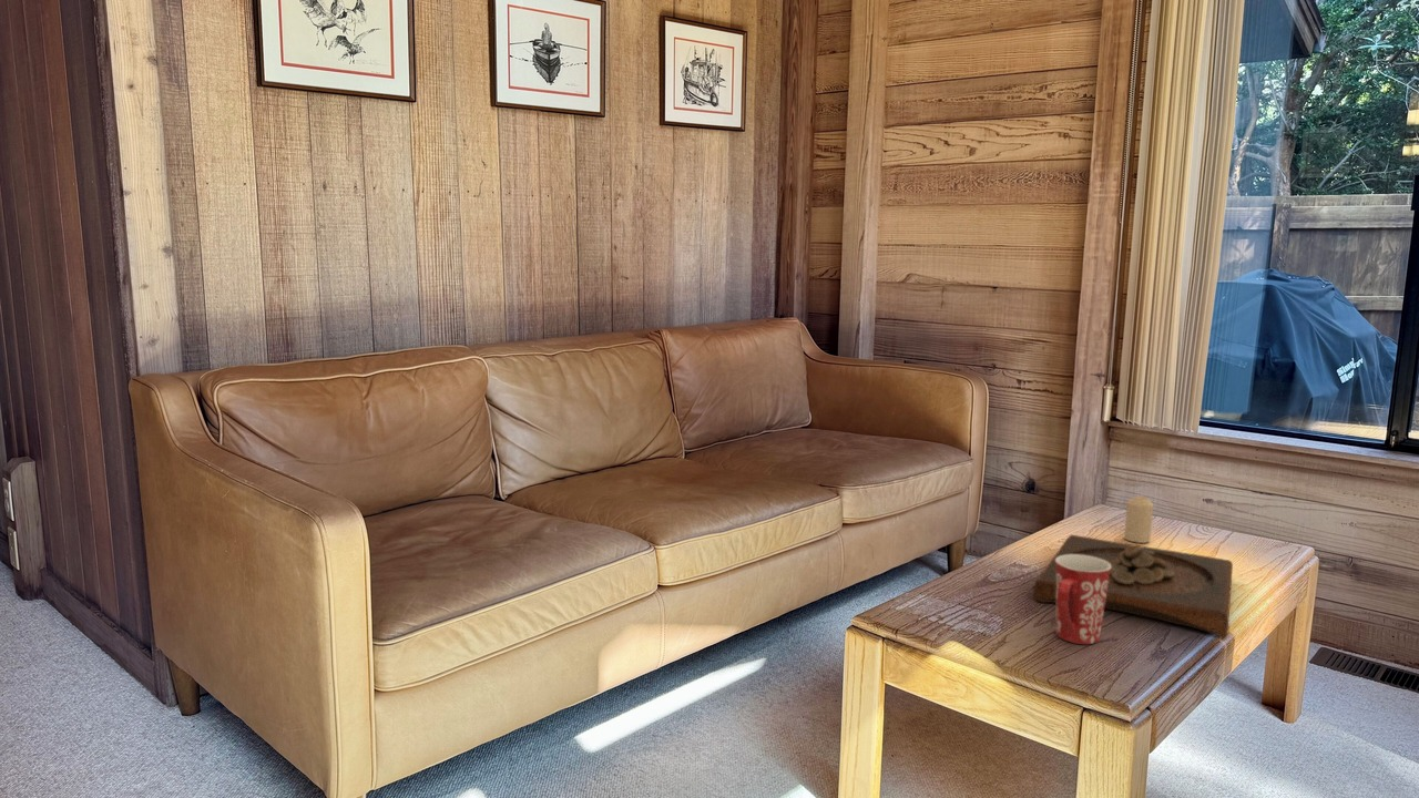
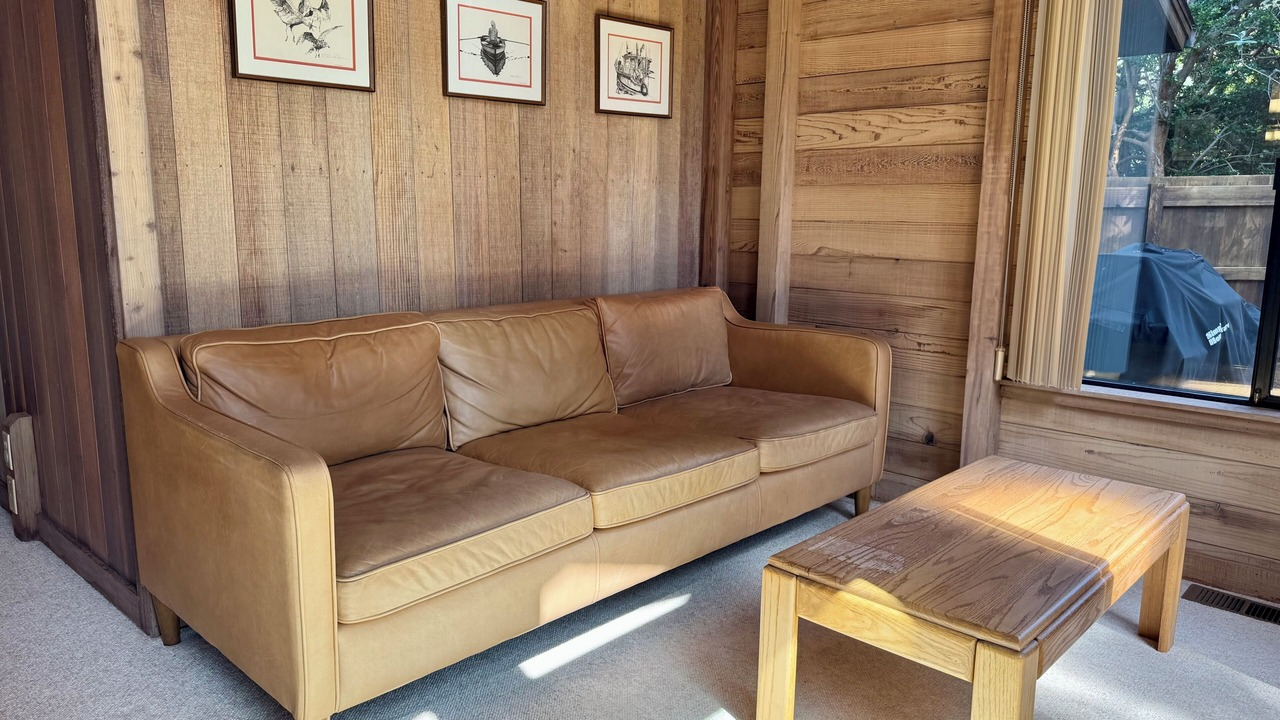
- wooden tray [1033,534,1234,638]
- candle [1123,494,1154,544]
- mug [1054,554,1111,645]
